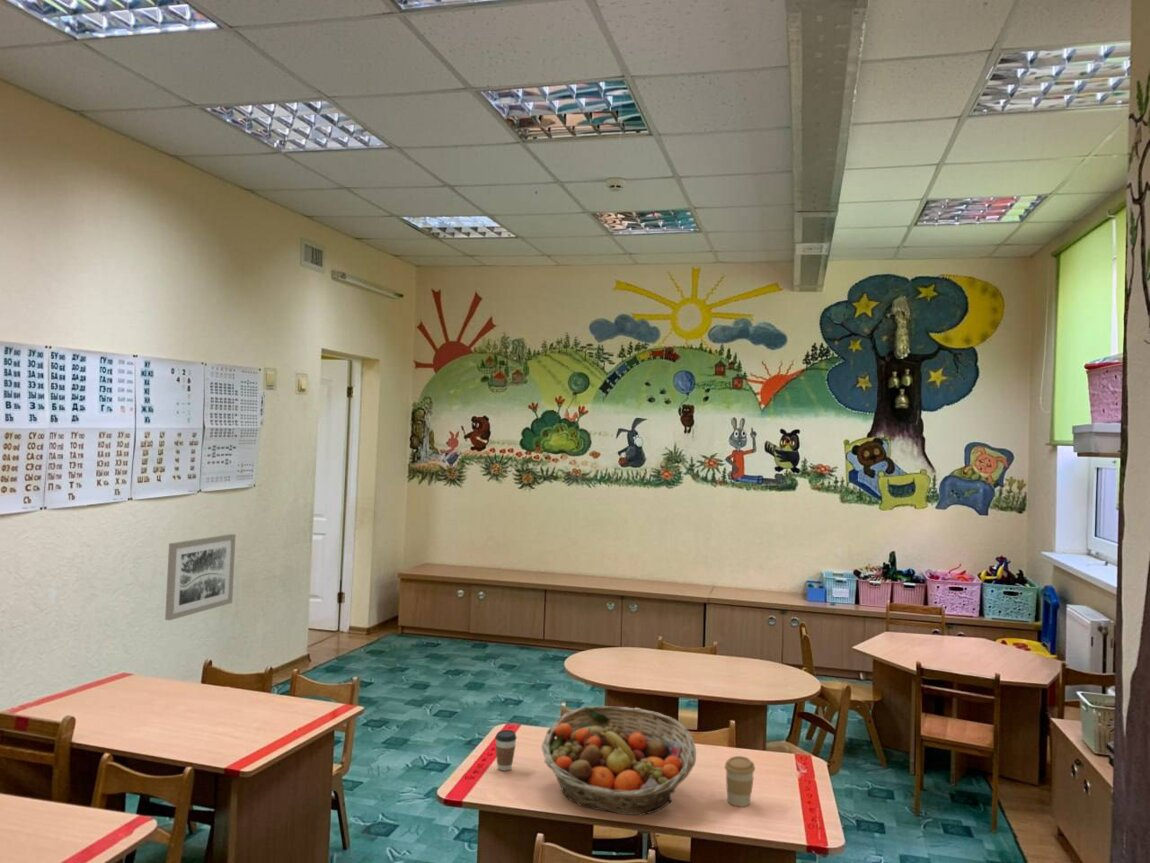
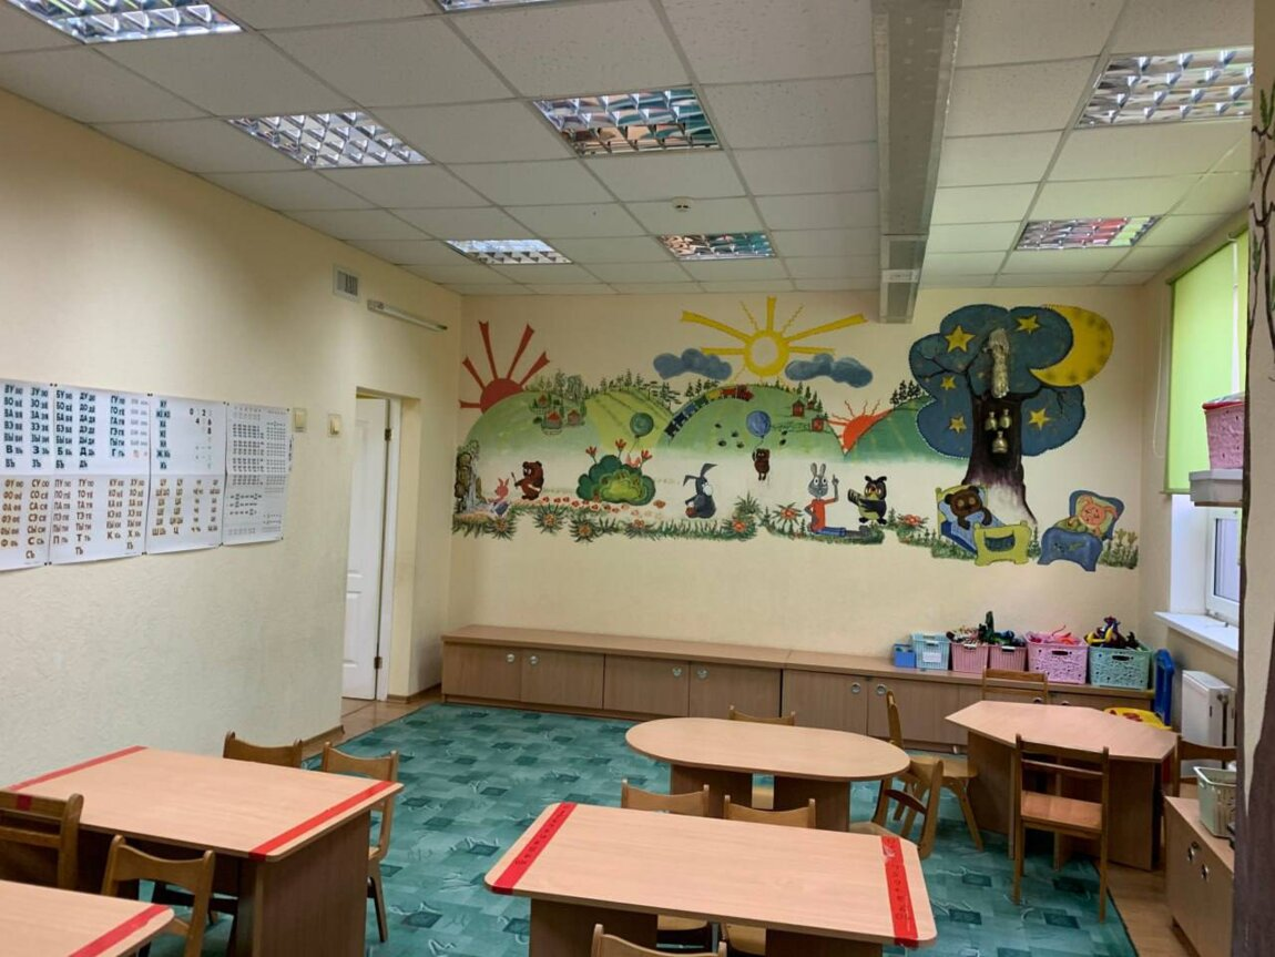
- coffee cup [494,729,518,772]
- fruit basket [541,705,697,816]
- wall art [164,533,237,621]
- coffee cup [724,755,756,808]
